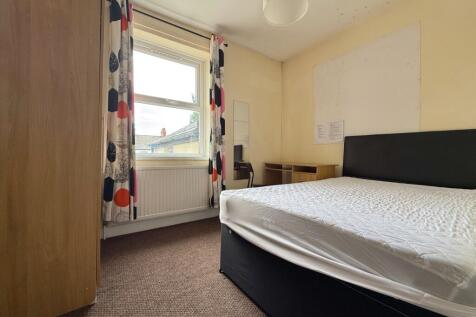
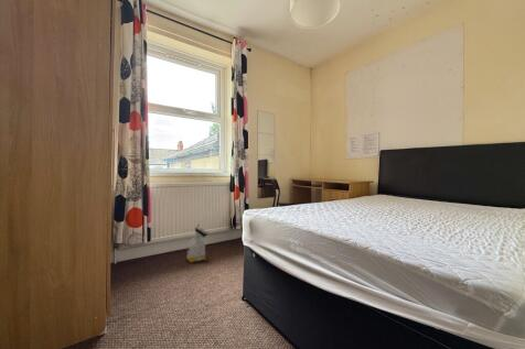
+ bag [185,223,210,263]
